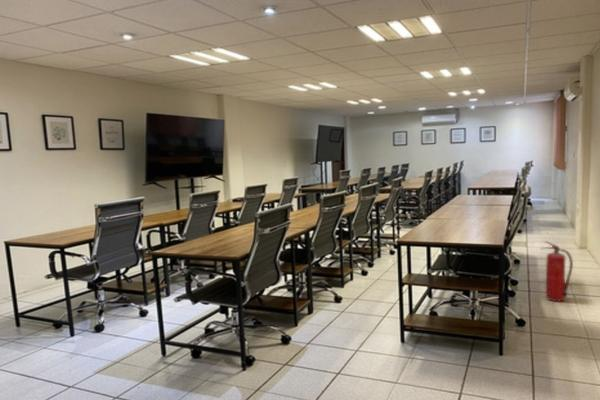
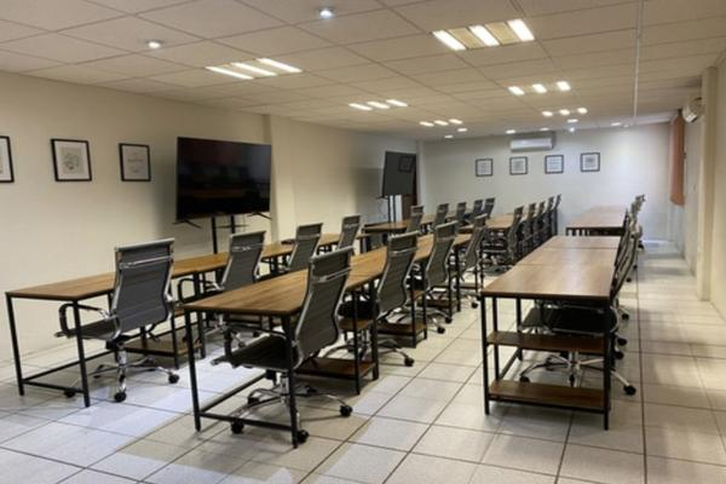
- fire extinguisher [540,240,574,303]
